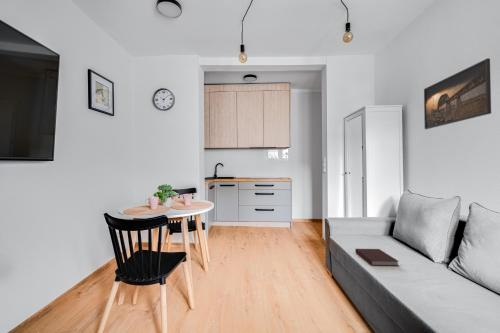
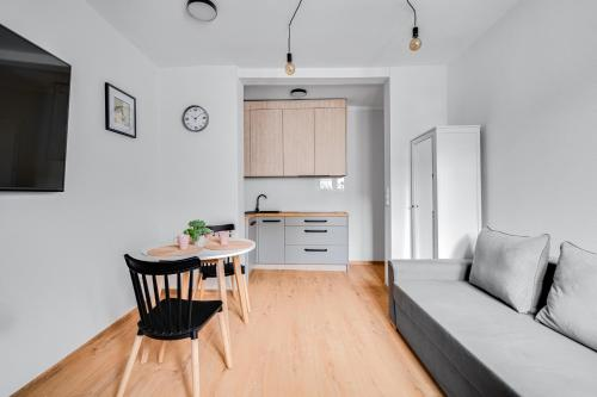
- notebook [354,248,400,267]
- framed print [423,57,492,130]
